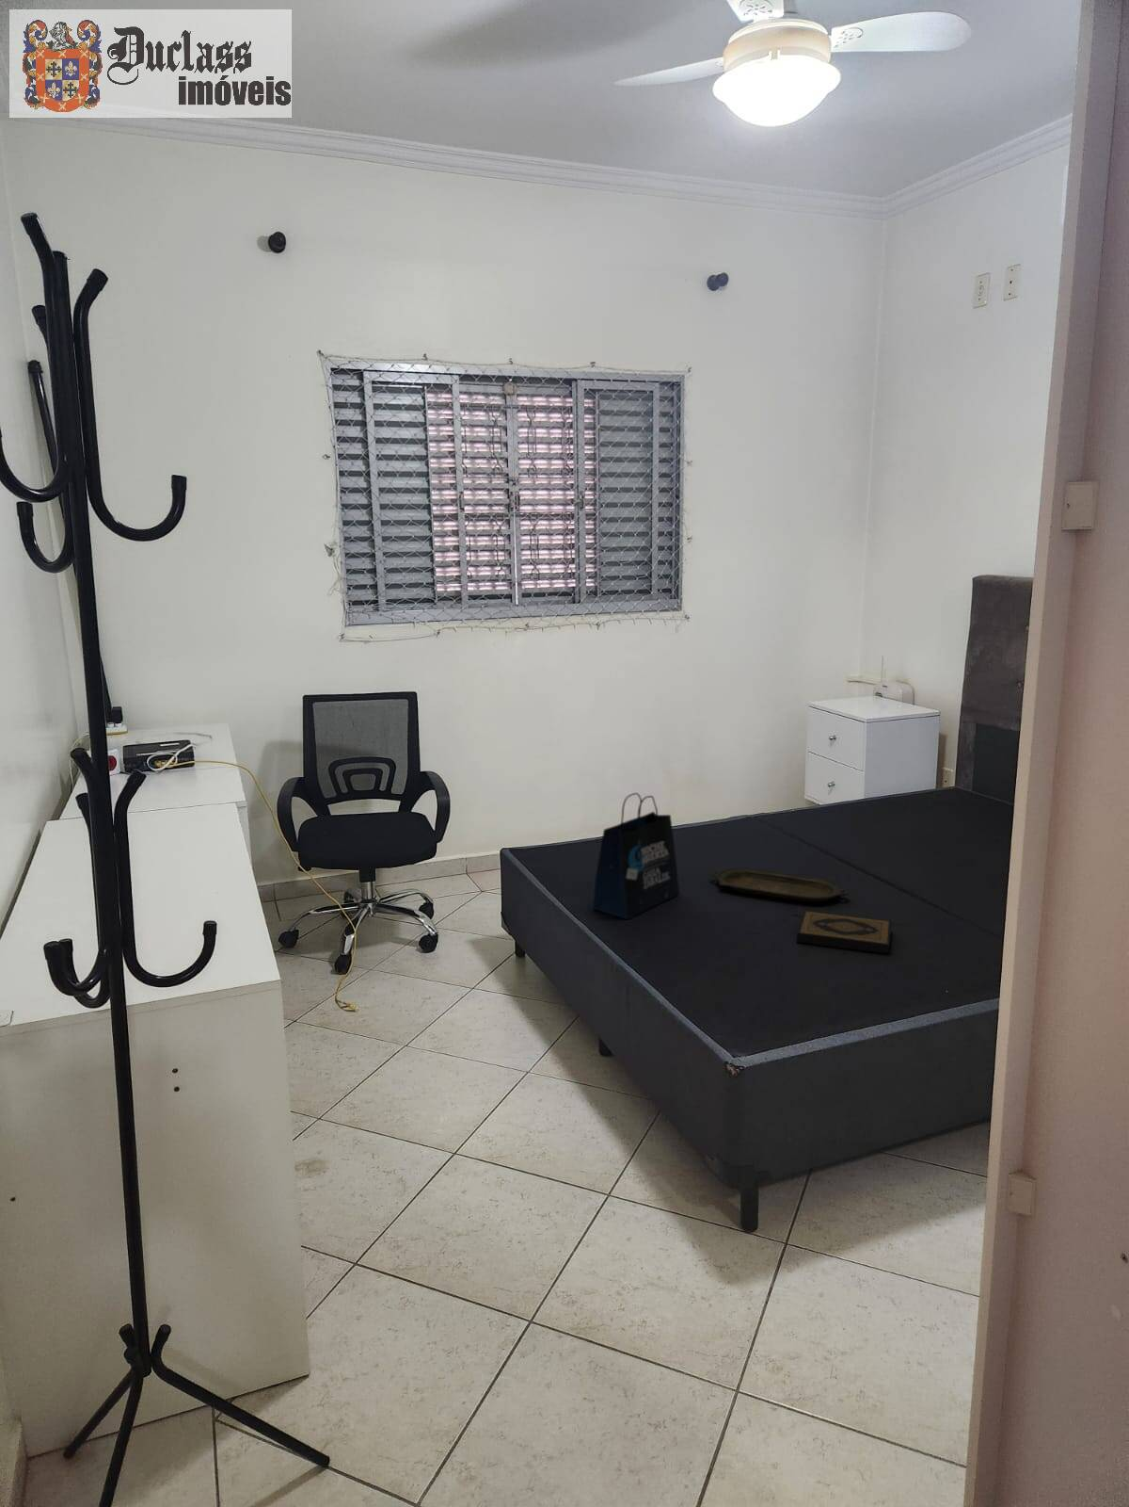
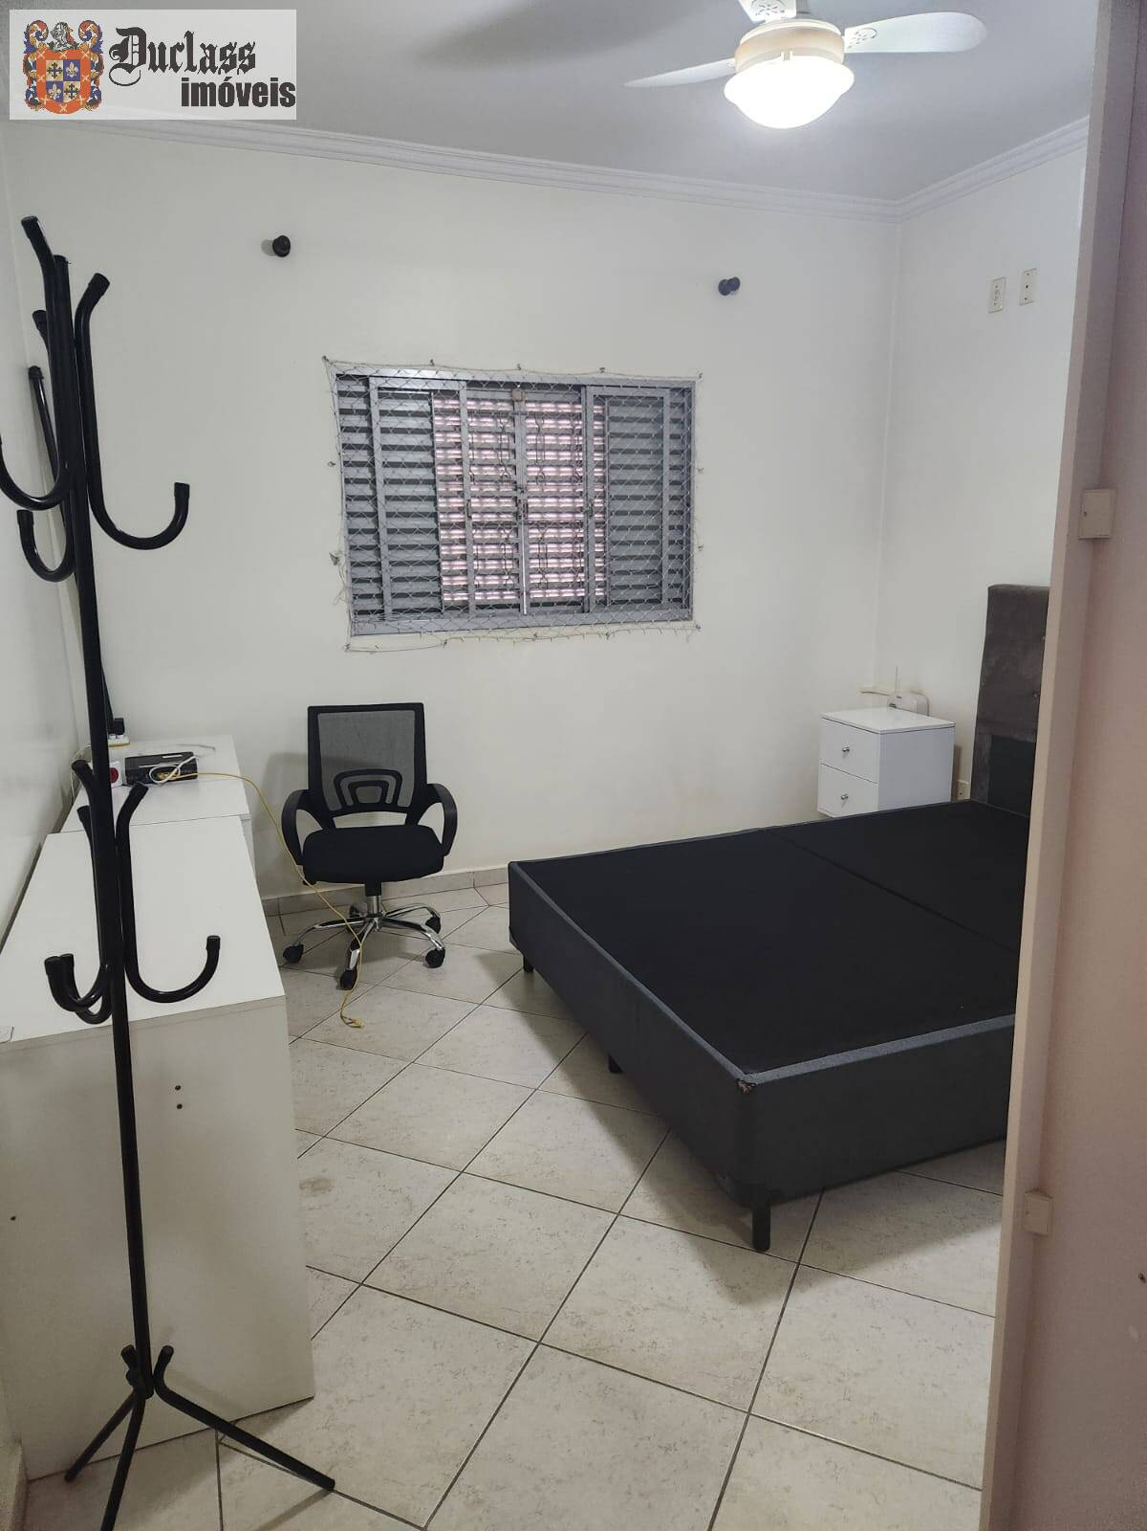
- hardback book [796,910,892,955]
- serving tray [710,867,849,903]
- tote bag [593,793,681,920]
